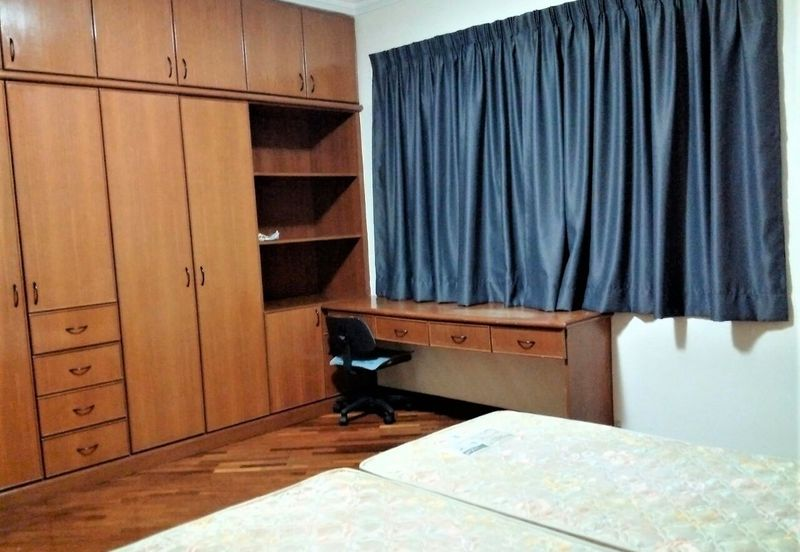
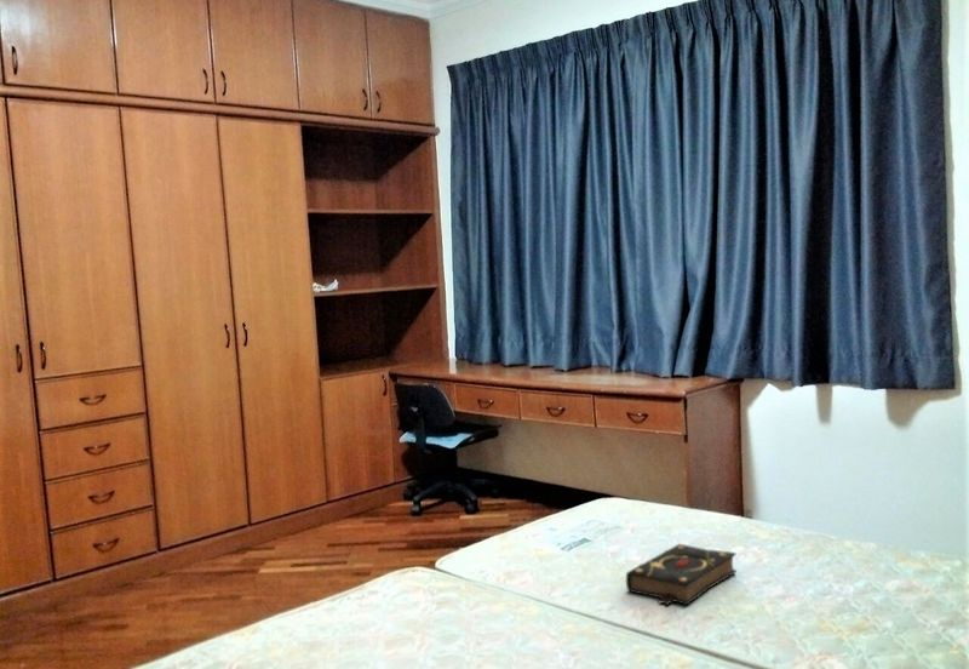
+ book [625,543,738,606]
